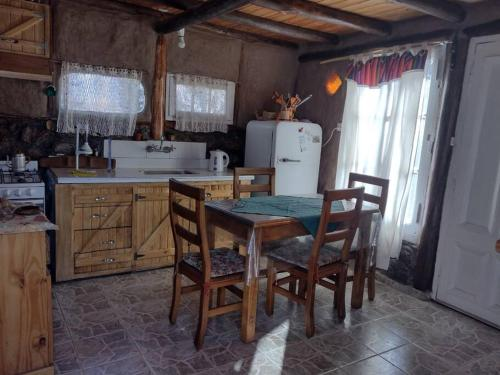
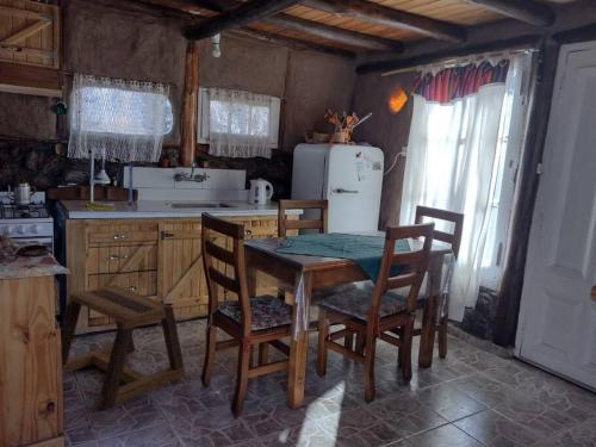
+ stool [60,284,187,411]
